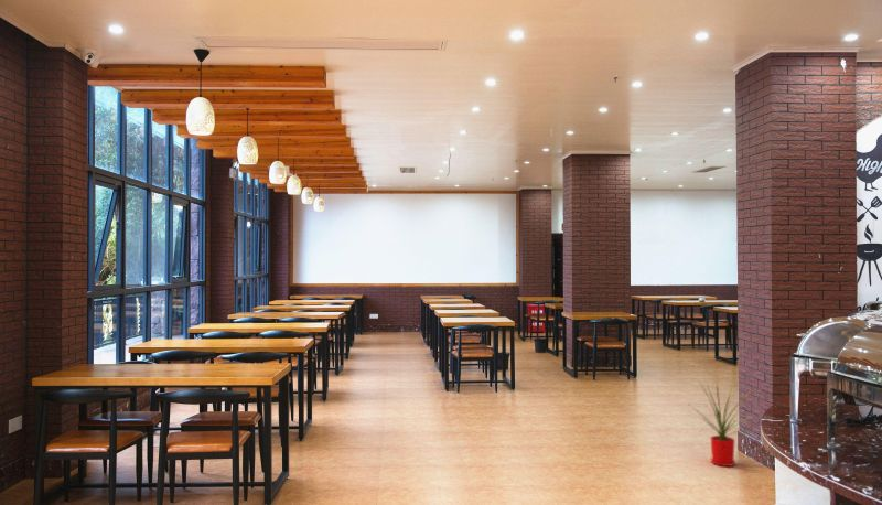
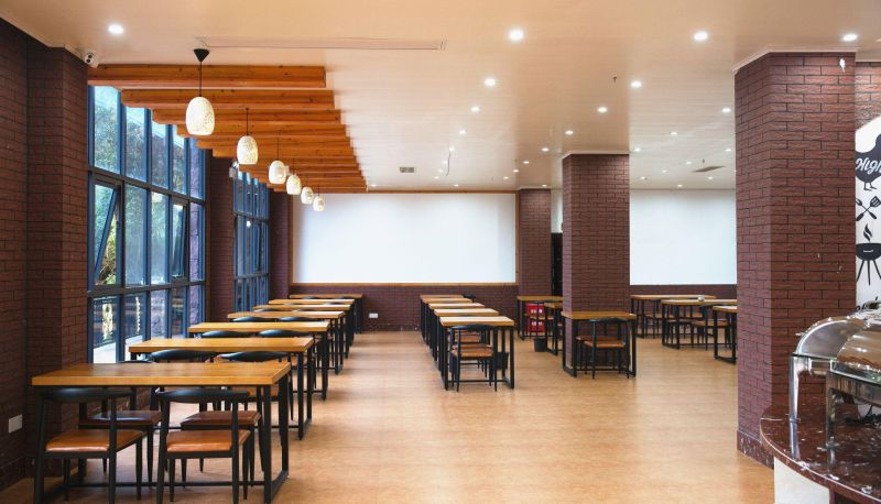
- house plant [687,378,754,468]
